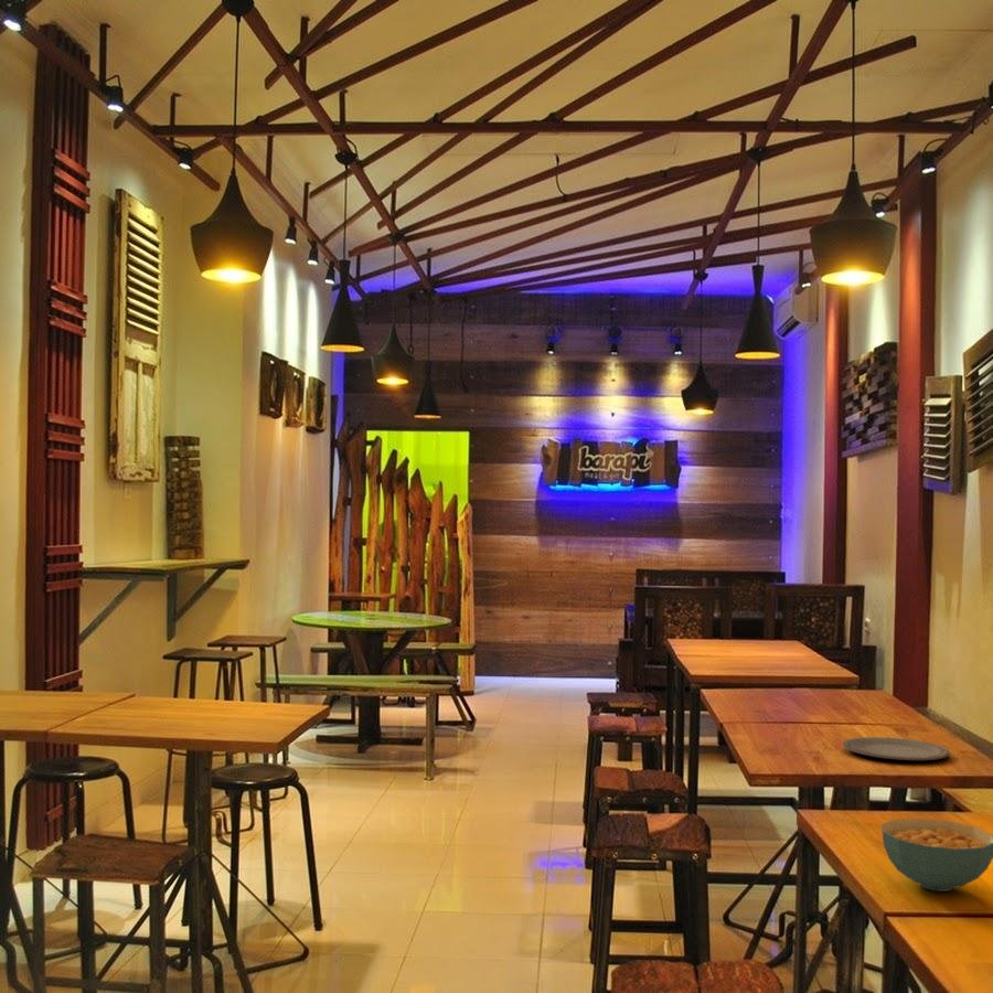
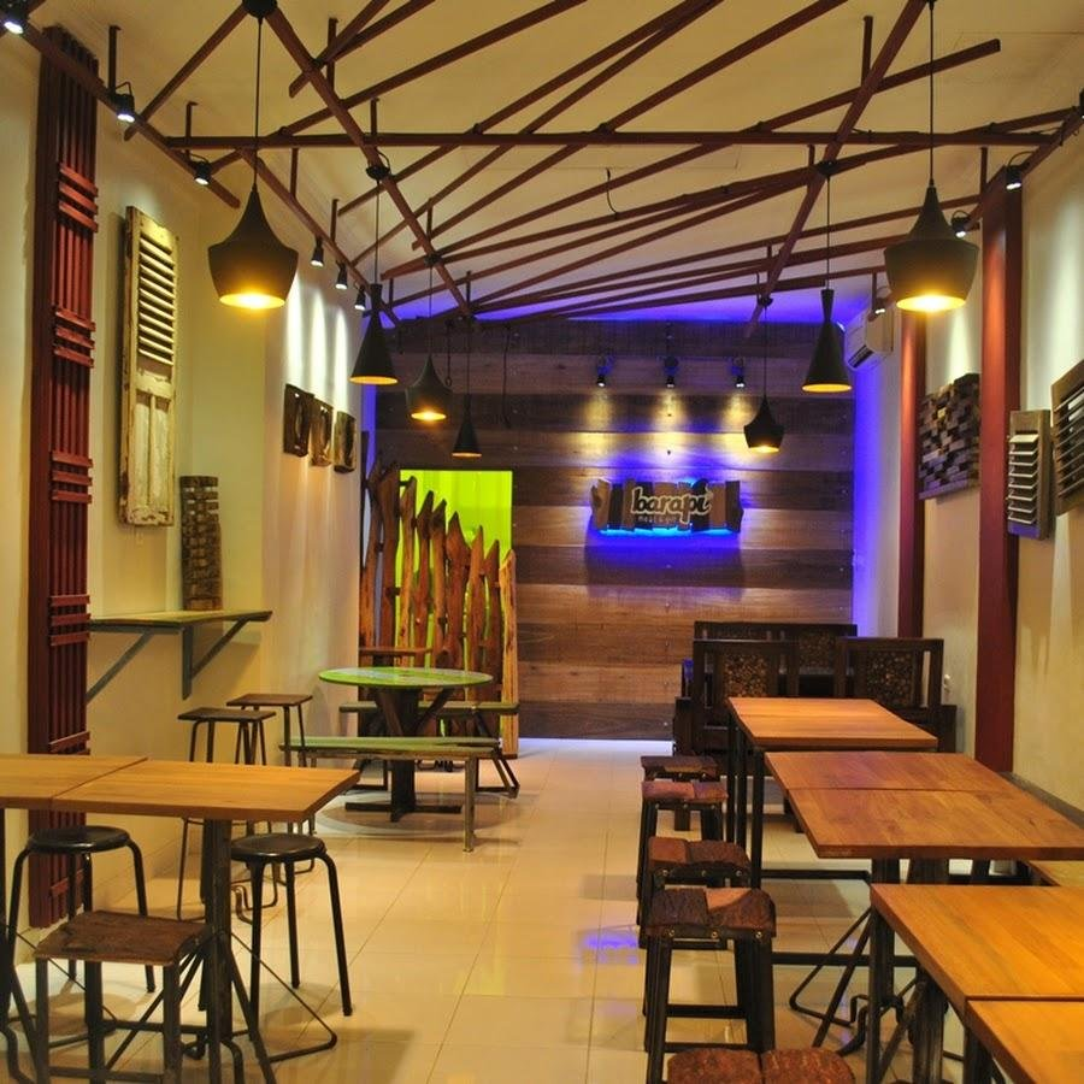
- plate [842,736,951,761]
- cereal bowl [880,816,993,893]
